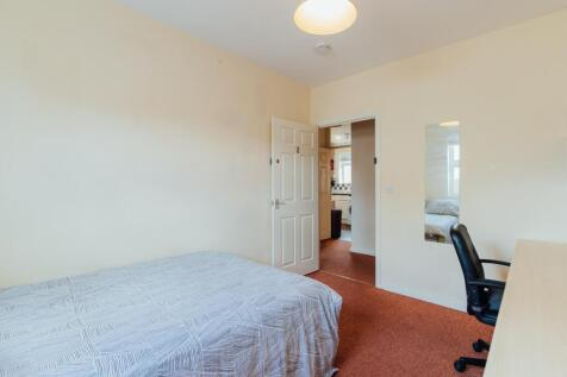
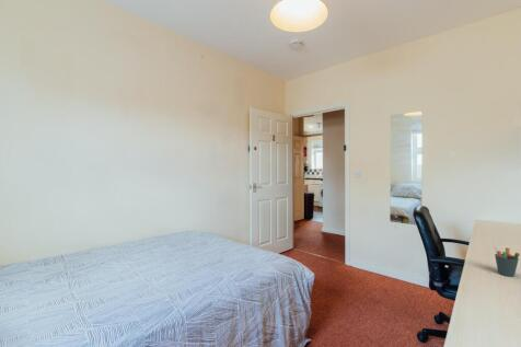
+ pen holder [493,244,521,278]
